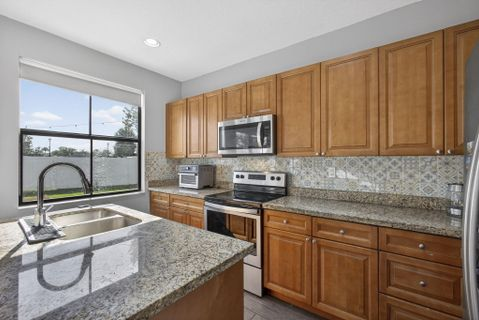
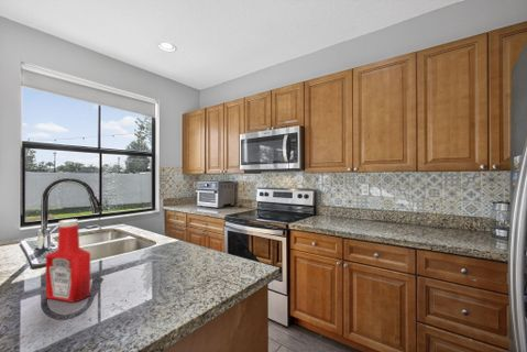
+ soap bottle [45,218,91,304]
